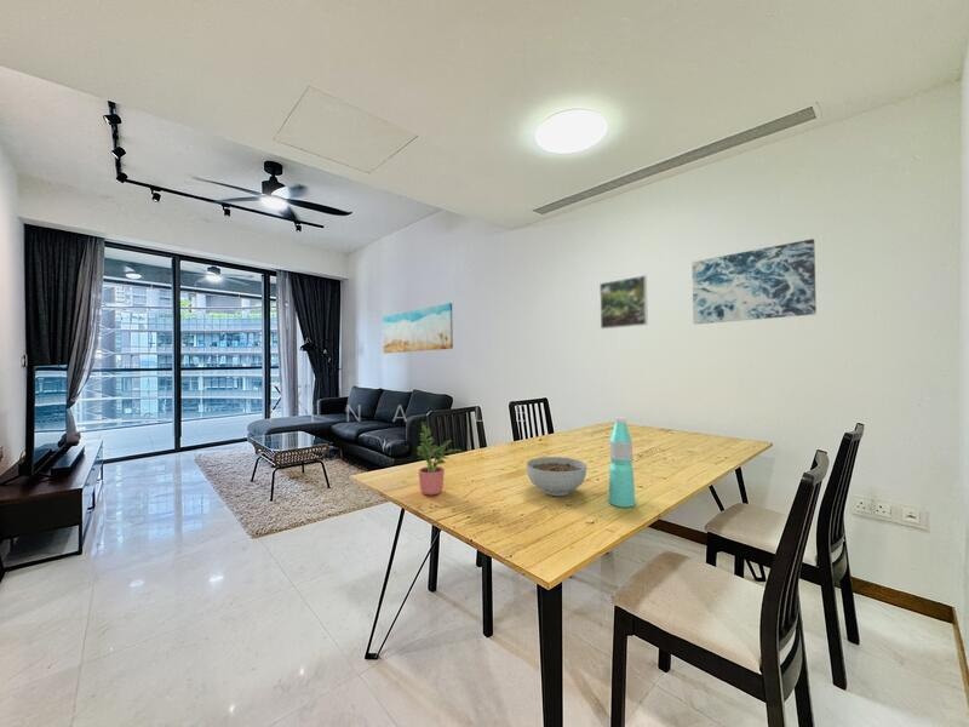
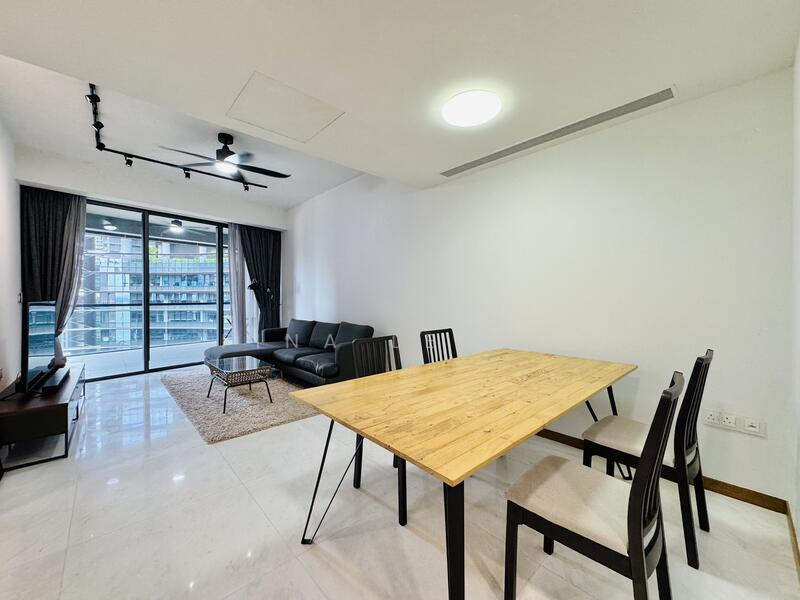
- potted plant [414,419,465,497]
- bowl [526,456,587,497]
- water bottle [608,417,637,508]
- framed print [598,274,649,330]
- wall art [382,302,454,355]
- wall art [690,237,818,326]
